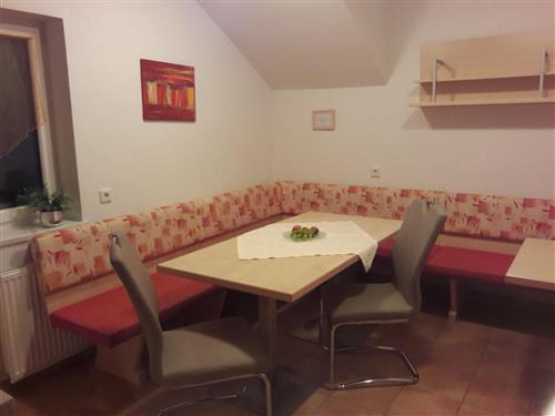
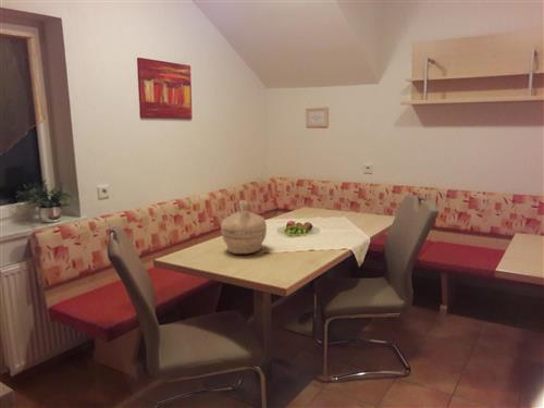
+ teapot [220,199,268,255]
